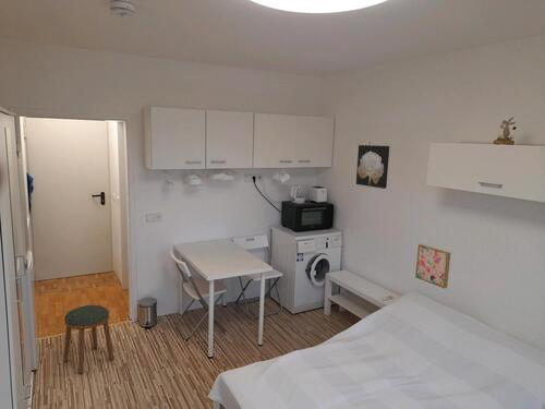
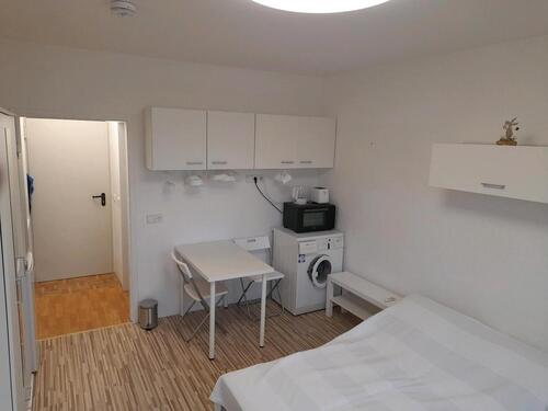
- stool [62,304,114,374]
- wall art [414,243,452,289]
- wall art [355,144,390,190]
